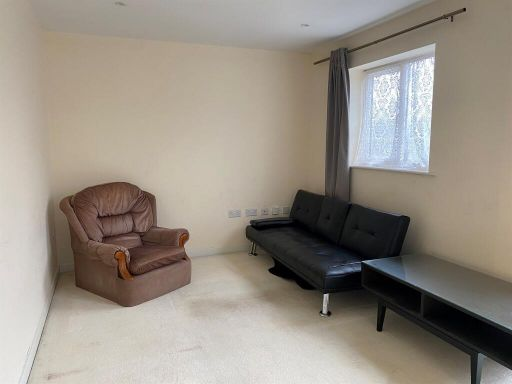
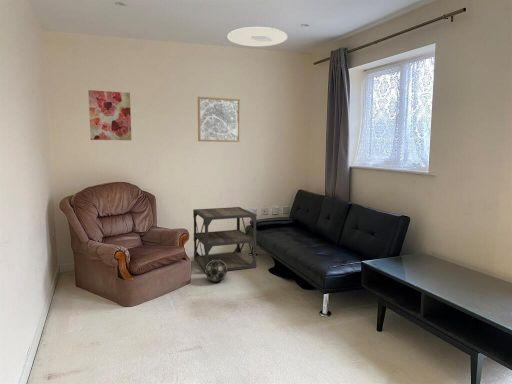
+ wall art [88,89,132,141]
+ decorative ball [204,260,228,283]
+ side table [192,206,257,274]
+ wall art [197,96,241,143]
+ ceiling light [226,26,289,47]
